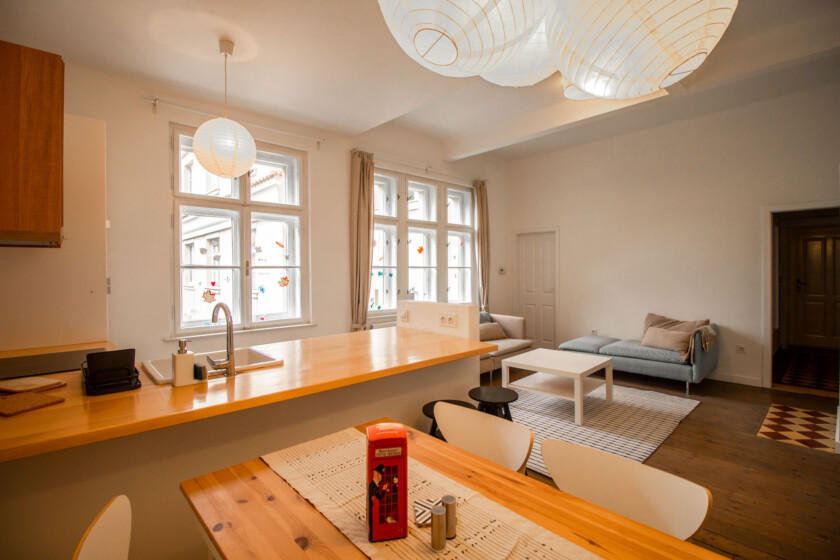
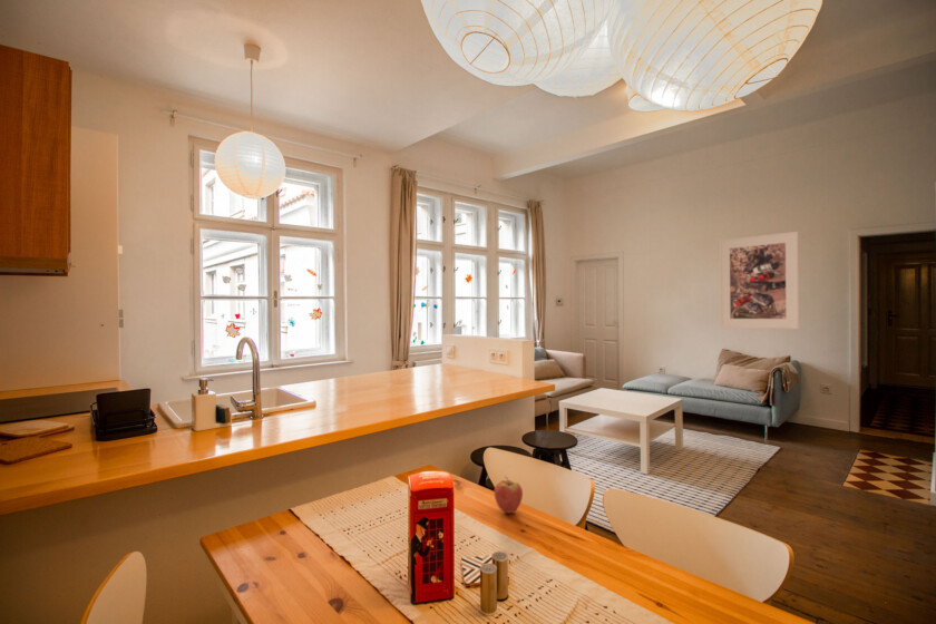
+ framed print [719,231,800,330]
+ fruit [494,476,524,515]
